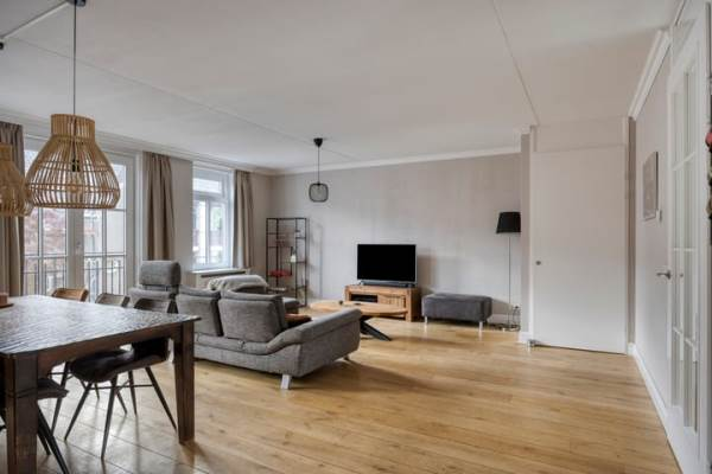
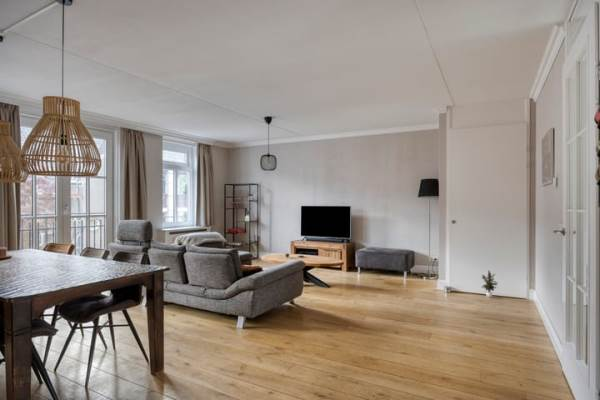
+ potted plant [480,269,499,298]
